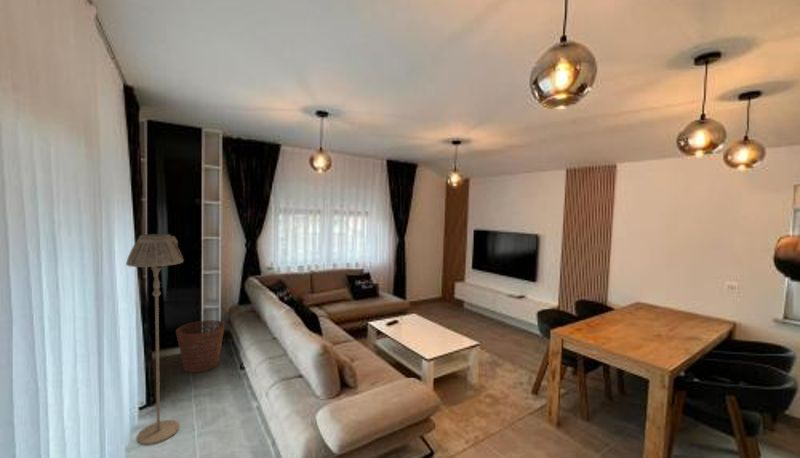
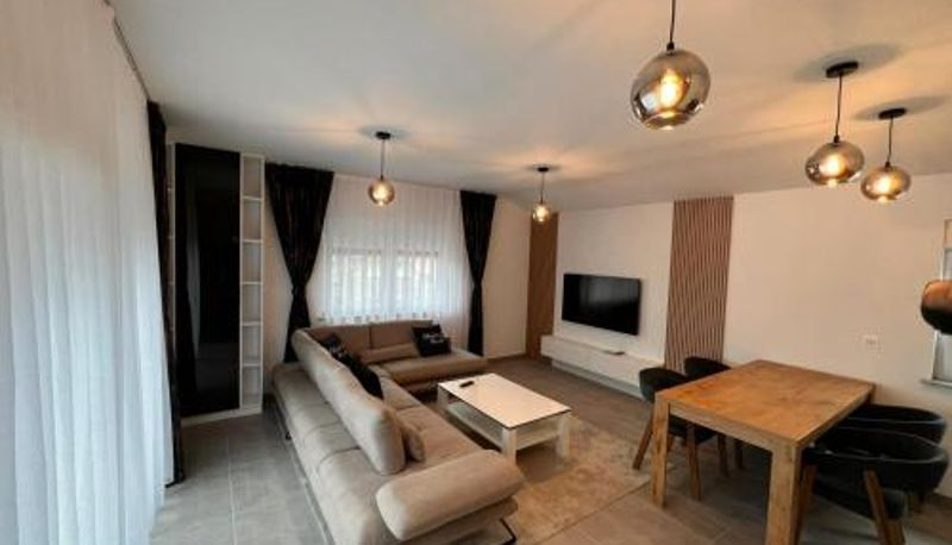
- floor lamp [125,233,185,446]
- basket [175,319,226,374]
